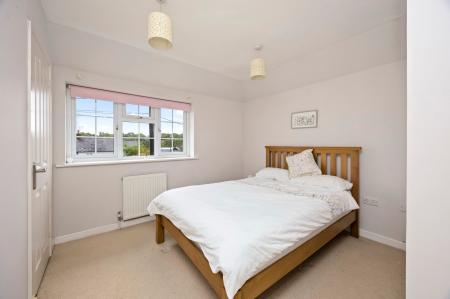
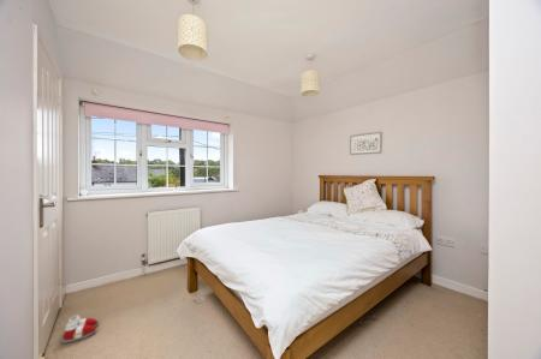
+ slippers [61,315,100,345]
